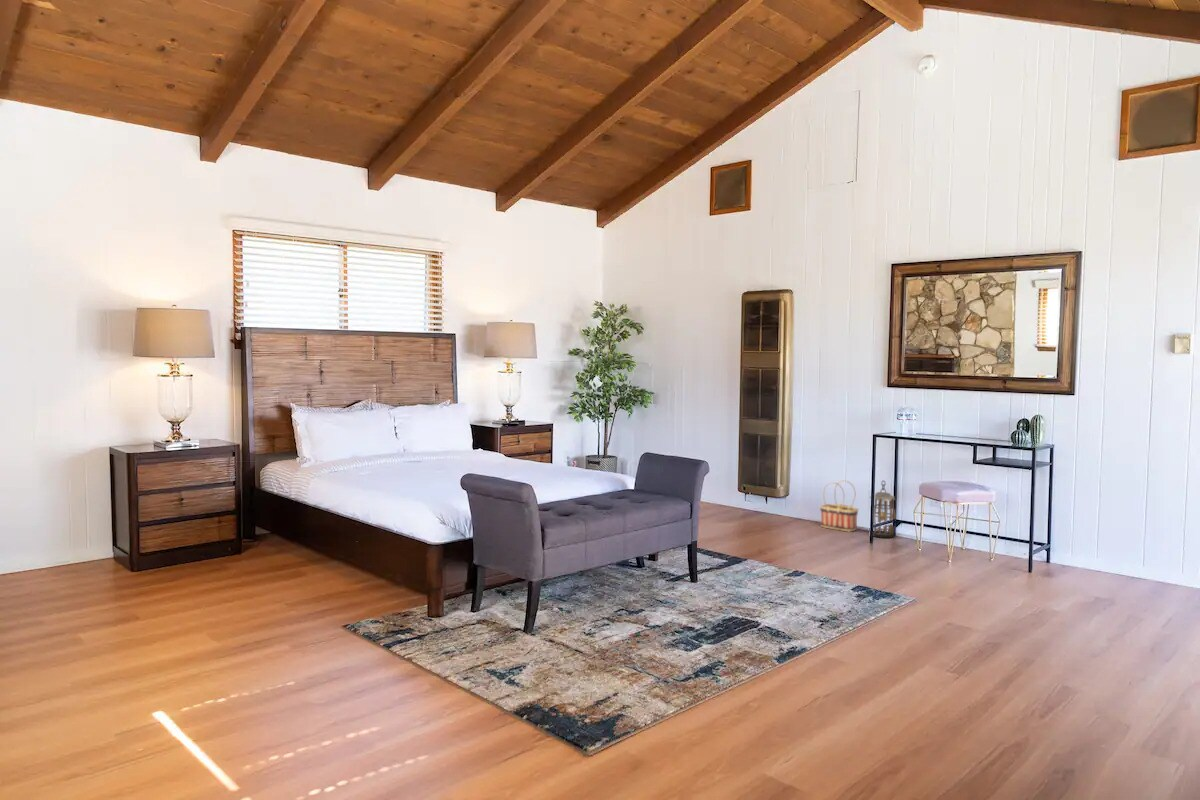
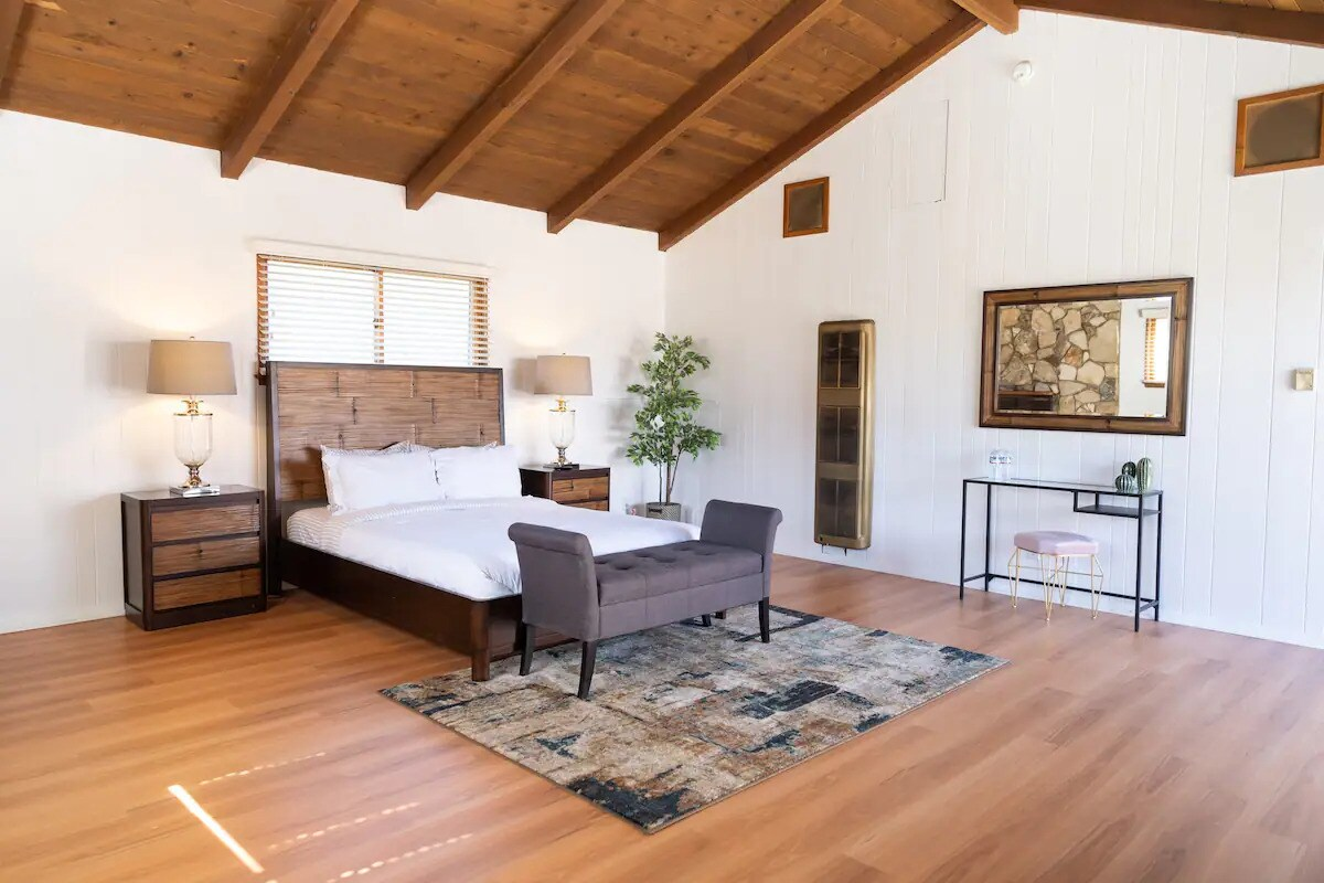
- basket [819,480,859,532]
- lantern [868,479,897,539]
